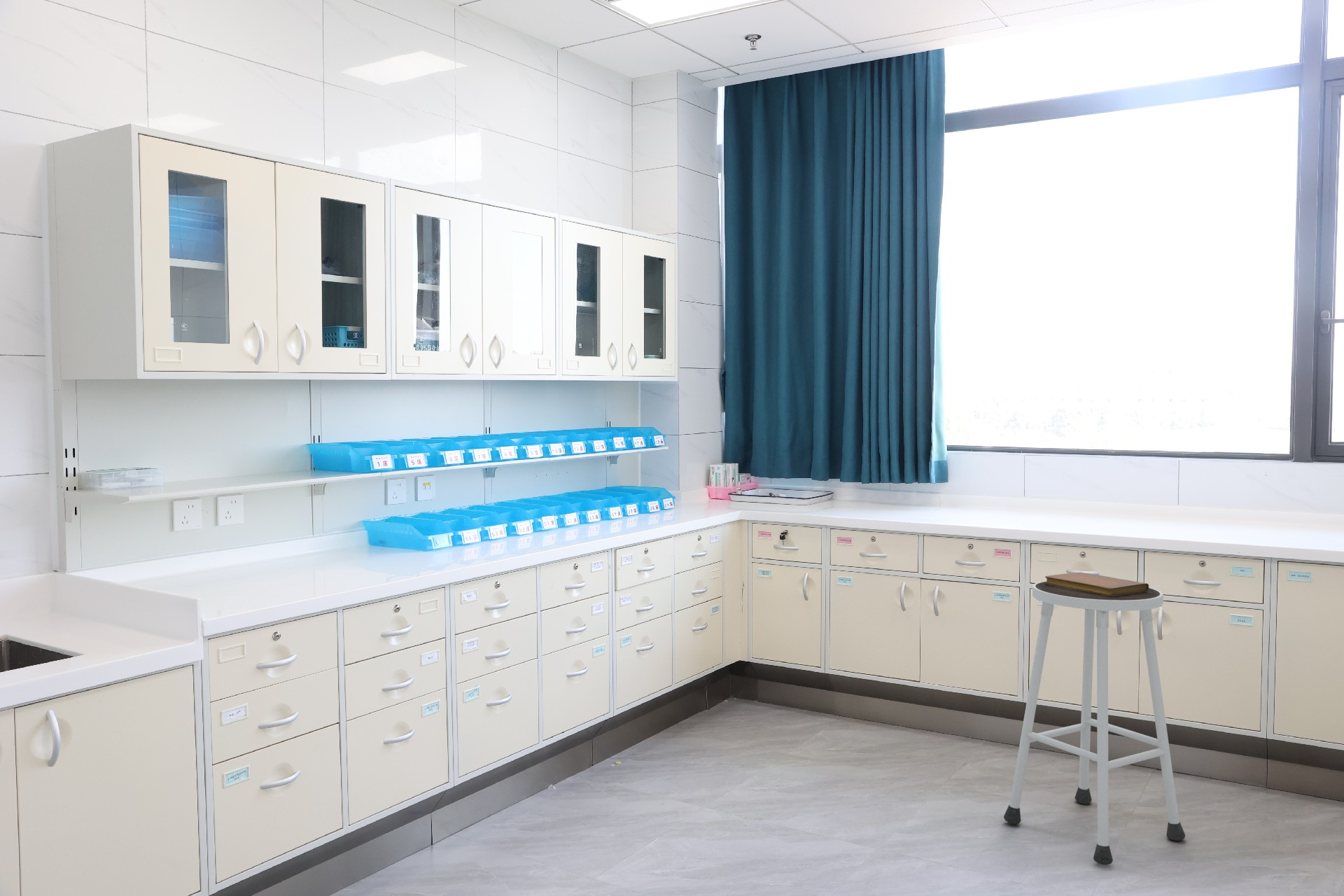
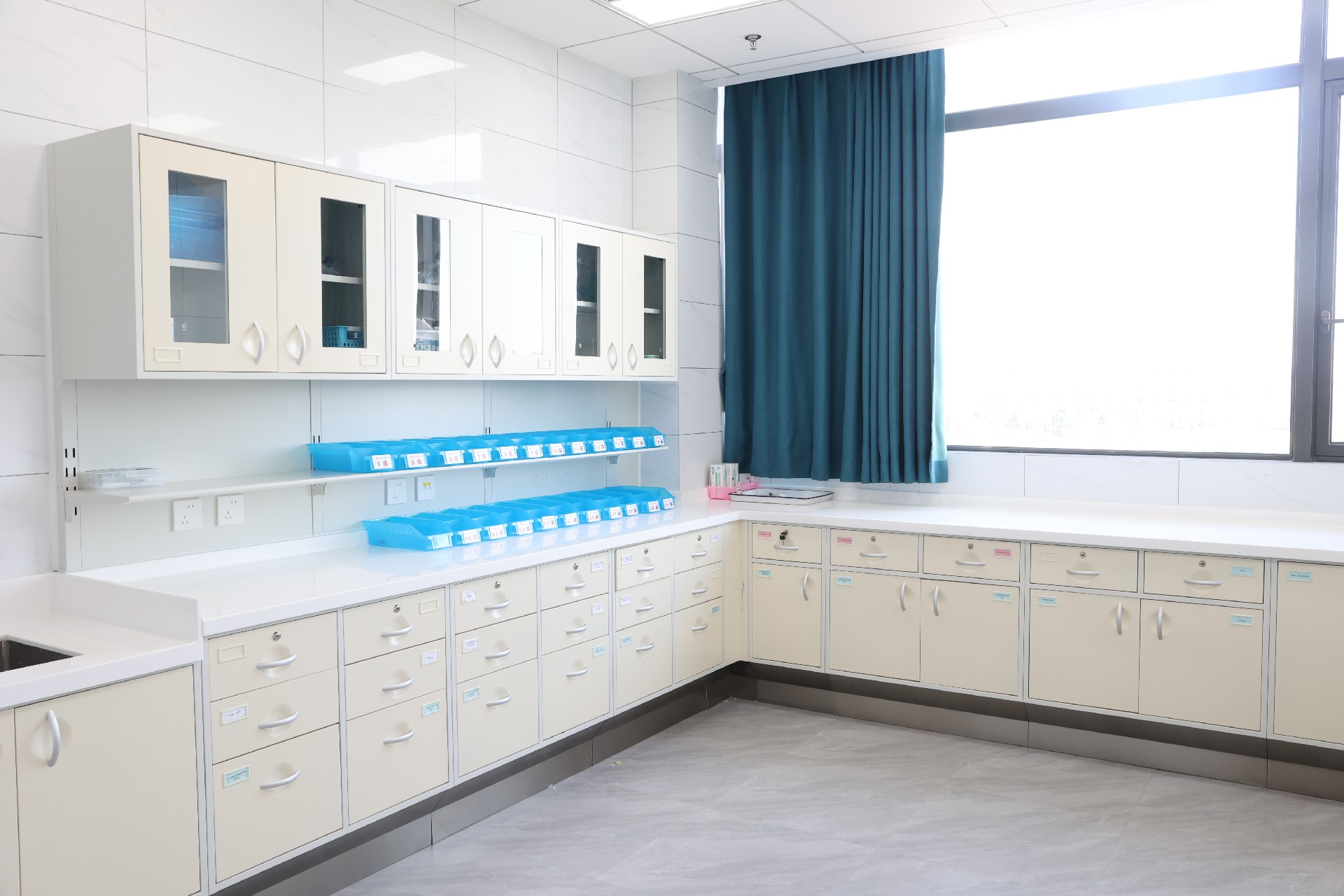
- notebook [1044,572,1149,596]
- stool [1003,580,1186,865]
